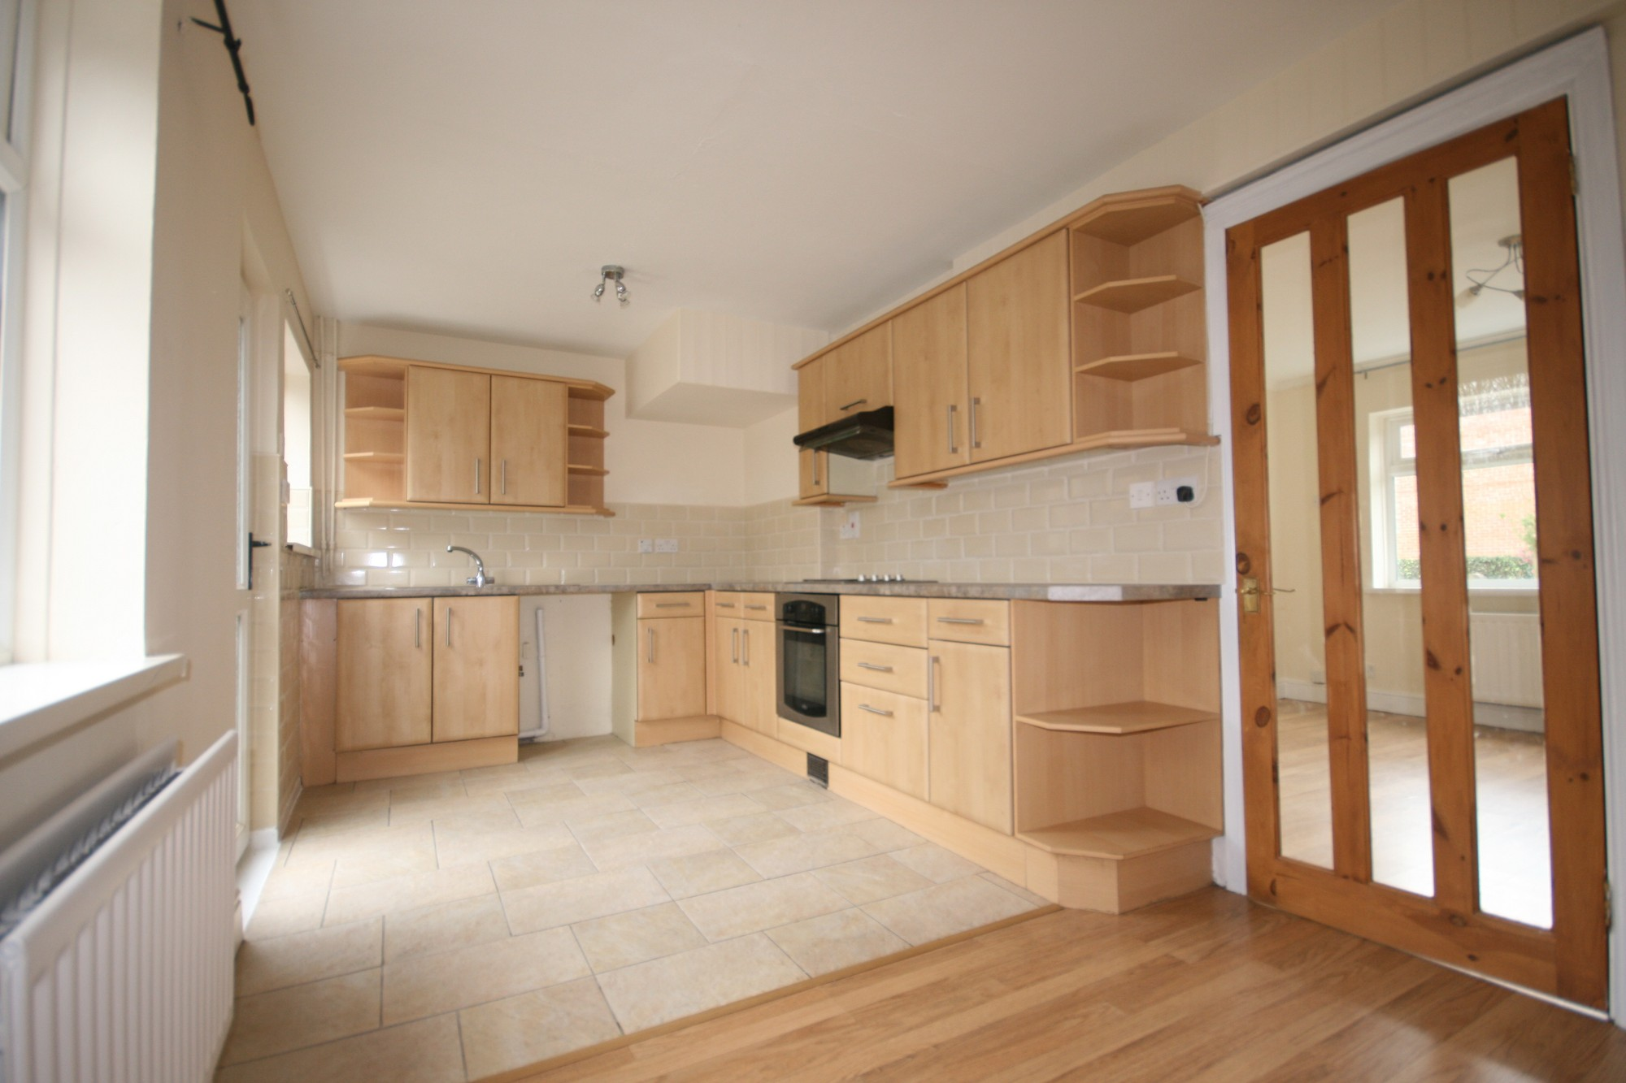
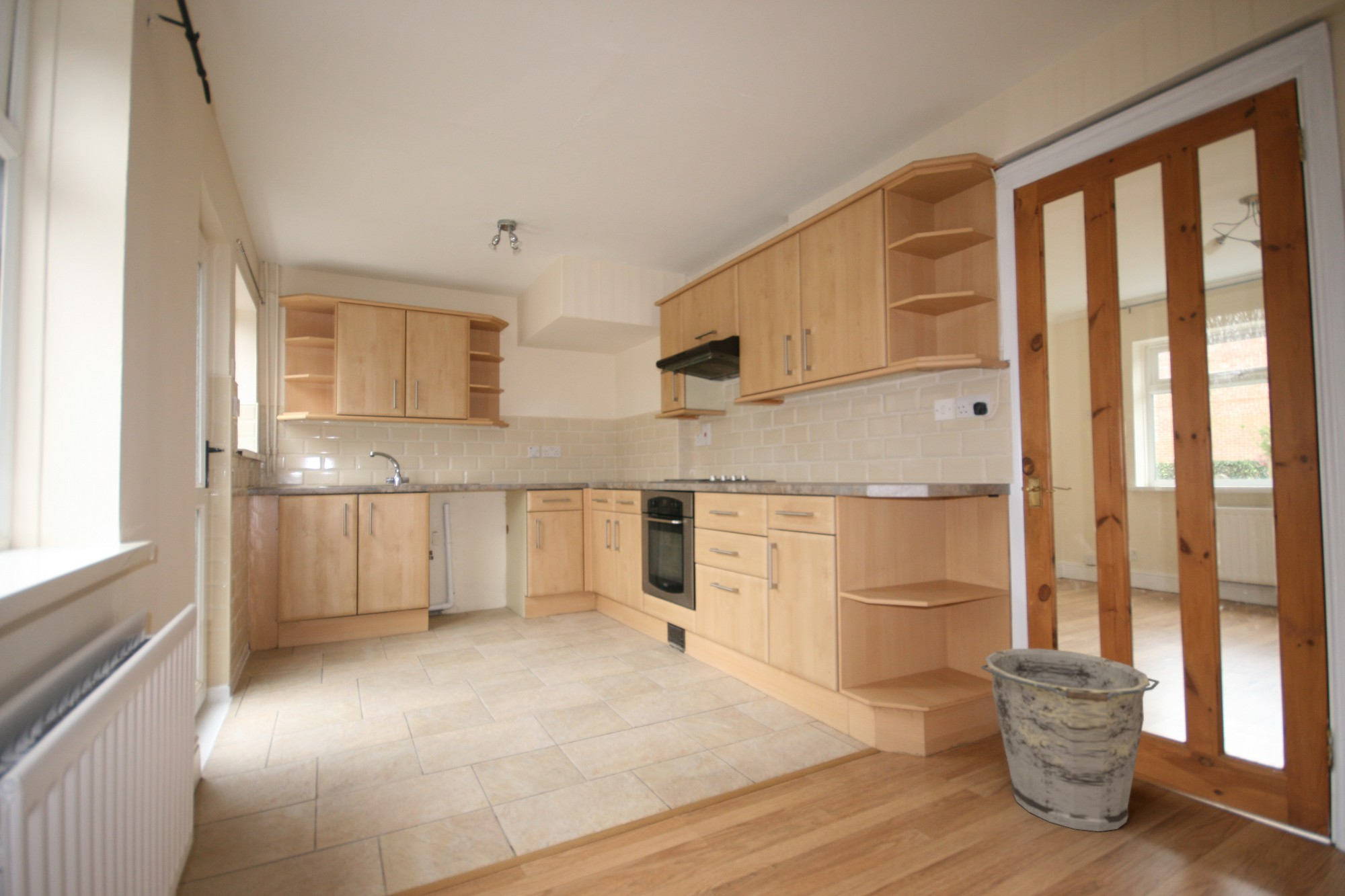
+ bucket [981,648,1160,832]
